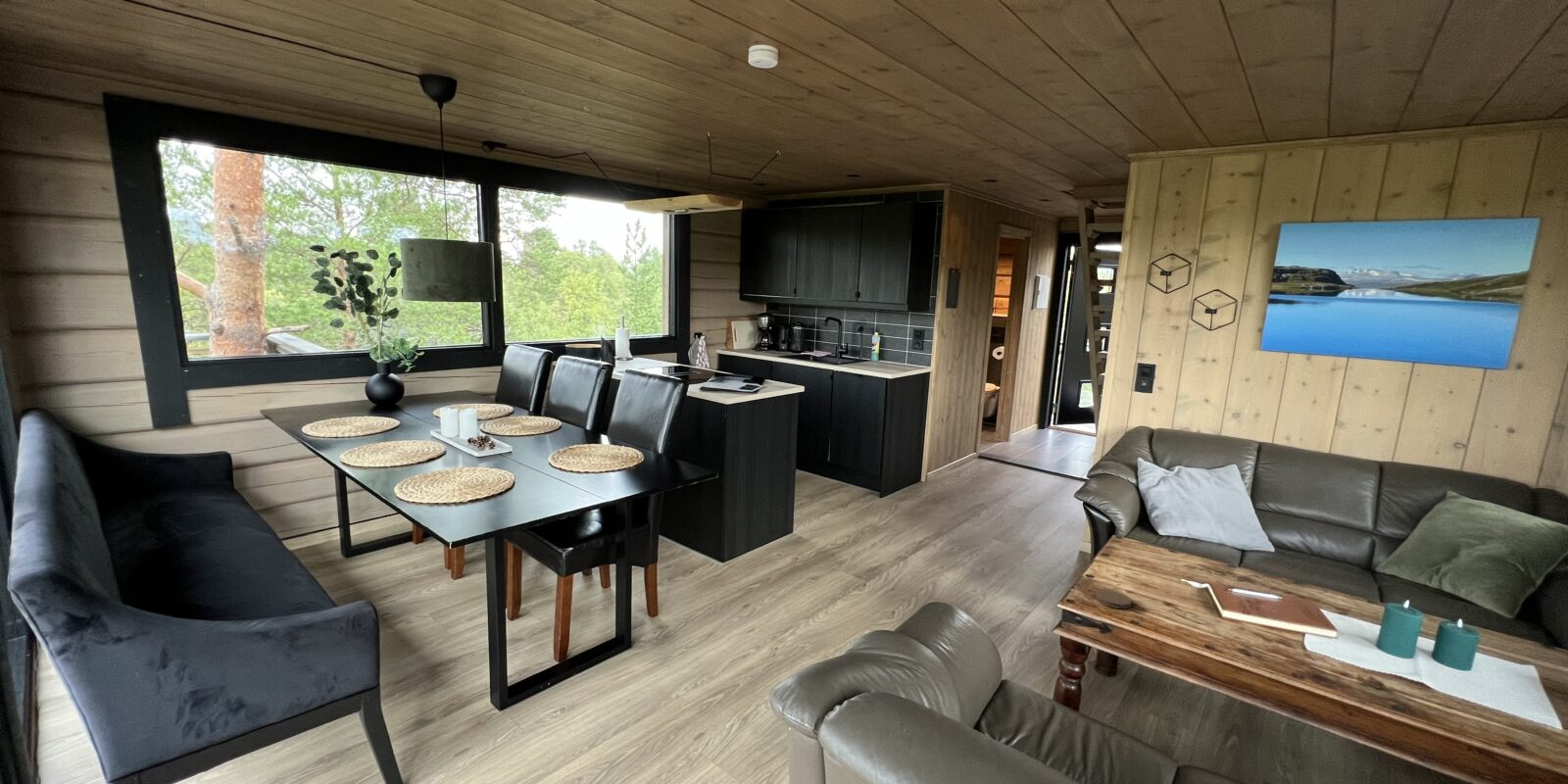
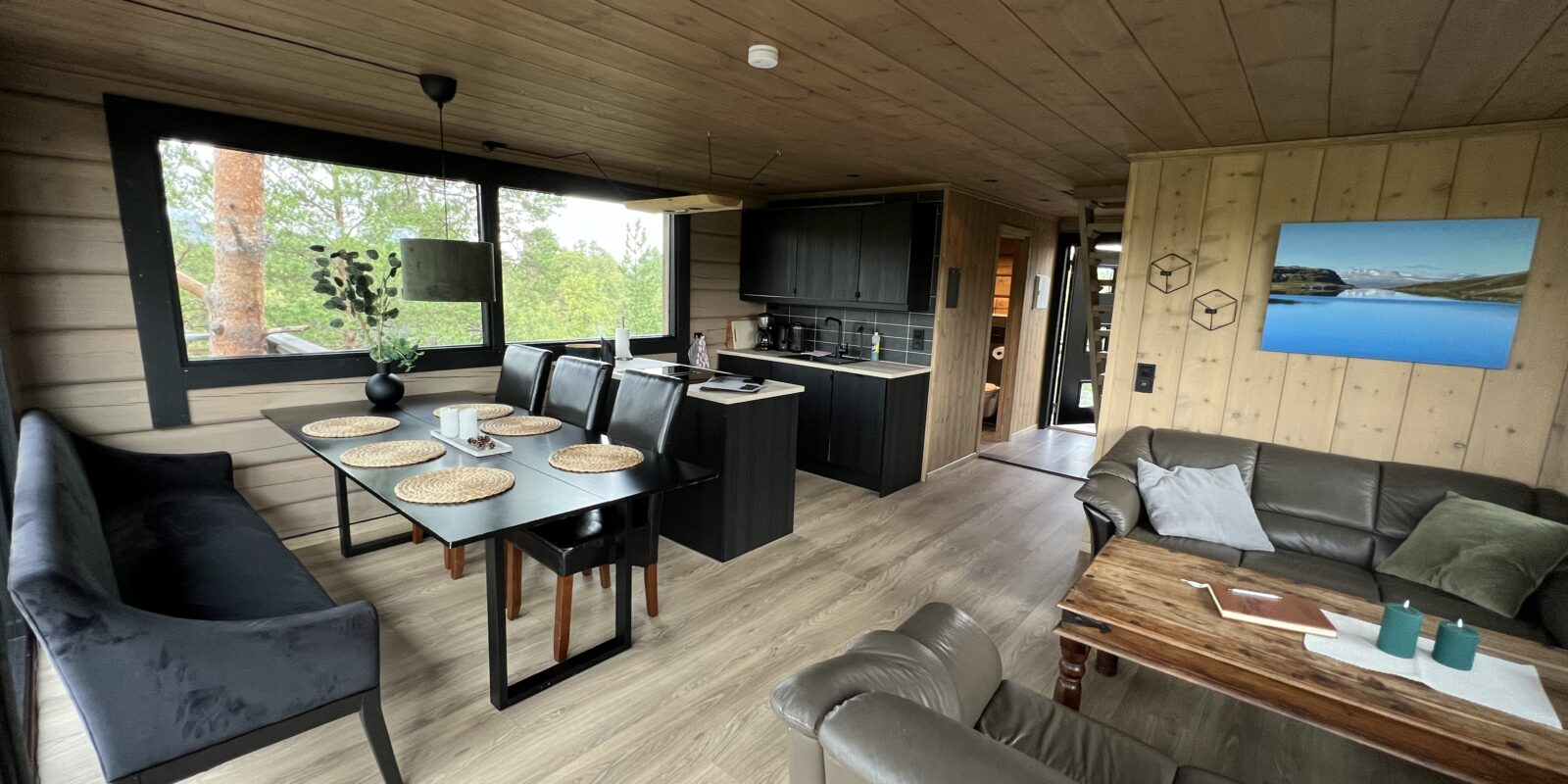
- coaster [1095,588,1133,610]
